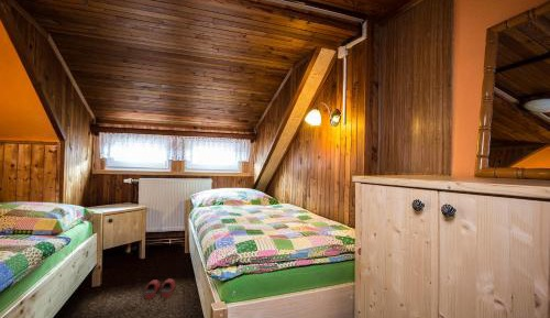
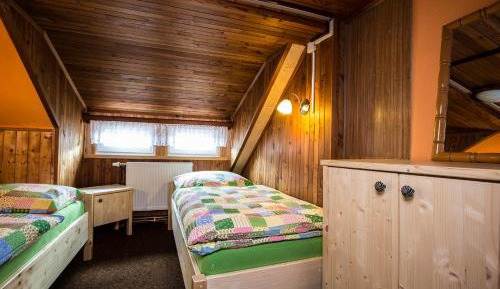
- slippers [143,277,177,300]
